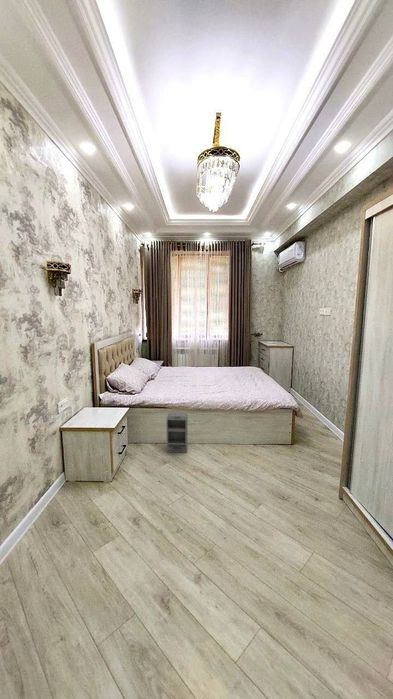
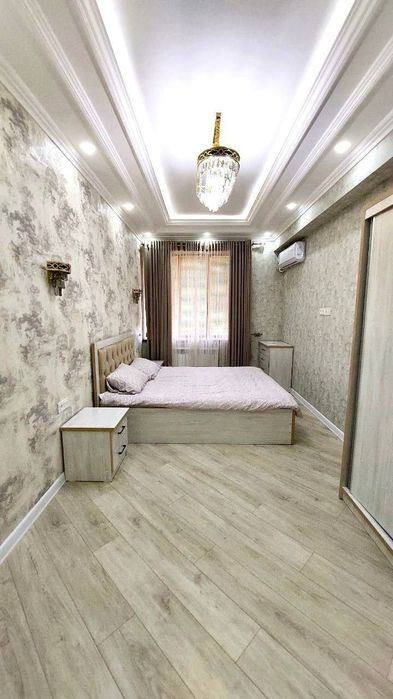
- speaker [165,411,189,453]
